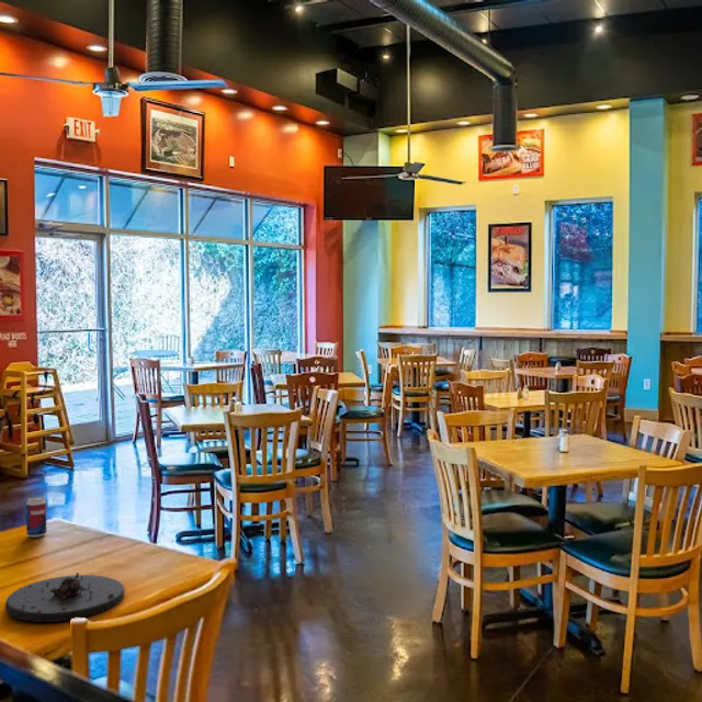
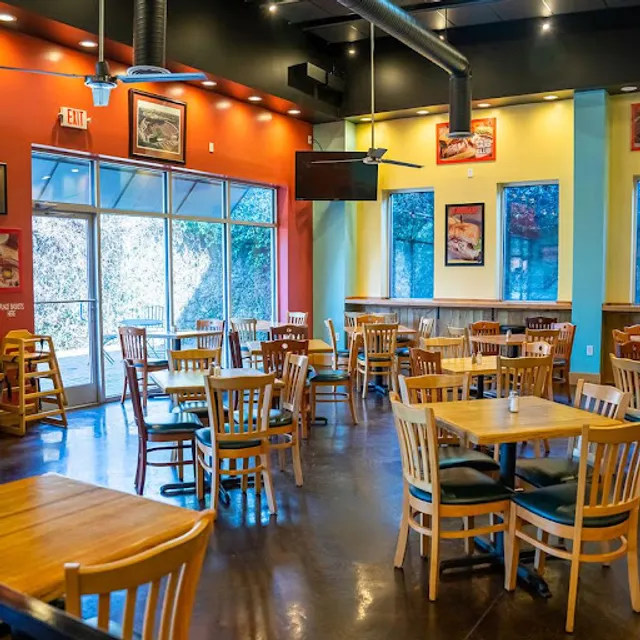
- plate [4,571,126,623]
- beverage can [25,496,47,539]
